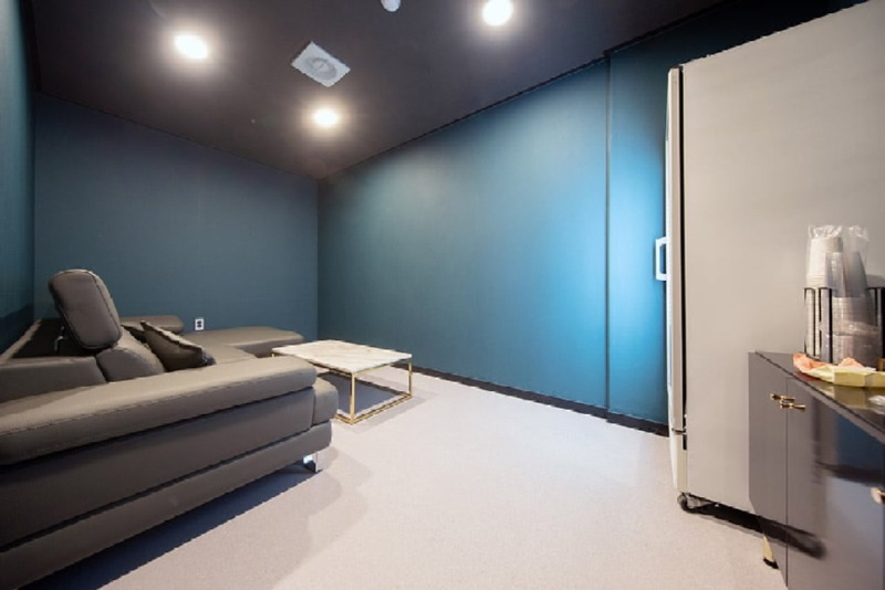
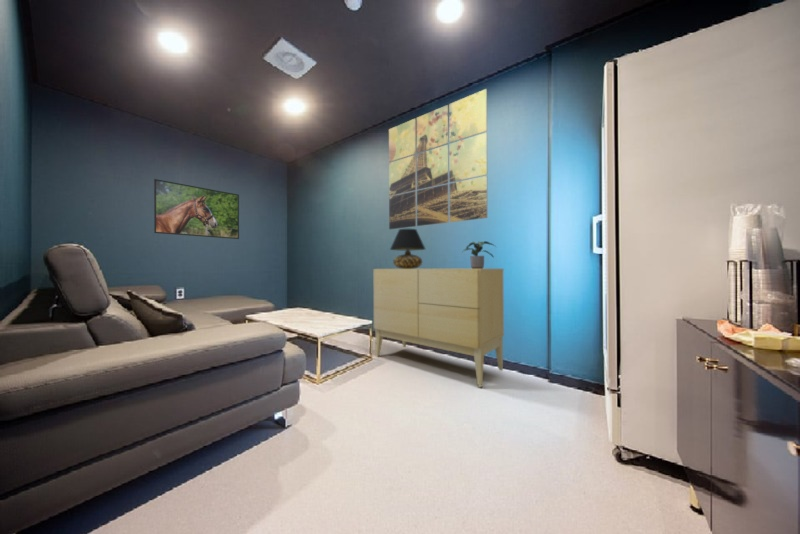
+ table lamp [389,228,426,269]
+ wall art [388,88,488,230]
+ sideboard [372,268,505,388]
+ potted plant [462,240,497,269]
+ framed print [153,178,240,240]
